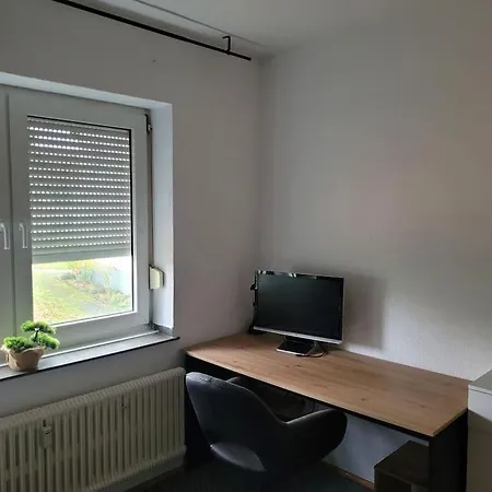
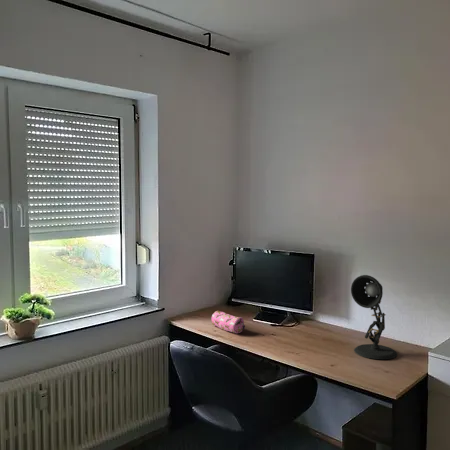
+ pencil case [211,310,246,334]
+ desk lamp [350,274,398,360]
